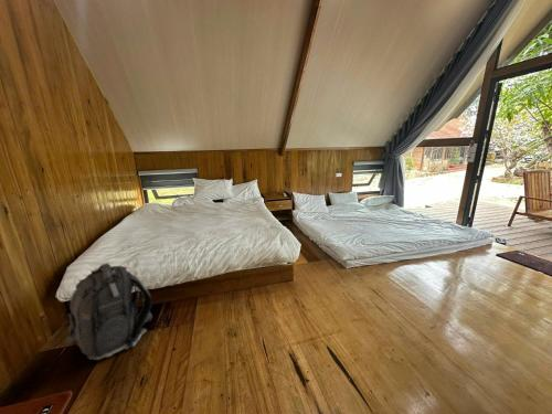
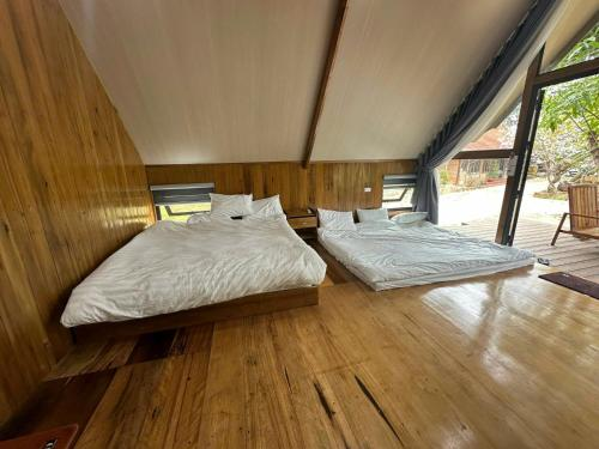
- backpack [65,262,153,361]
